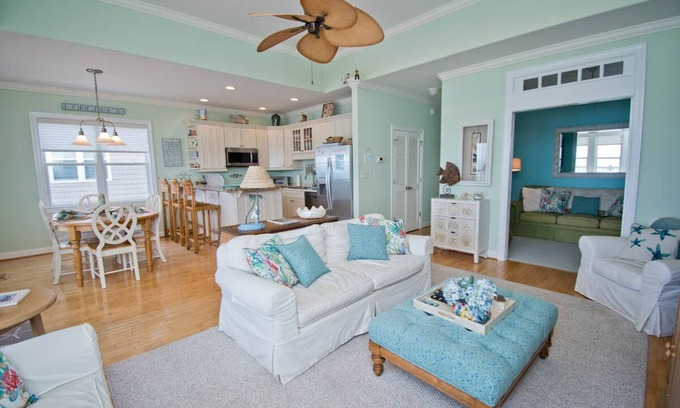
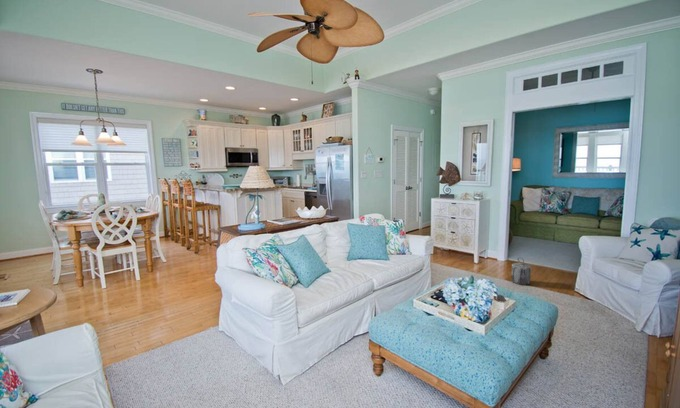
+ lantern [510,256,532,286]
